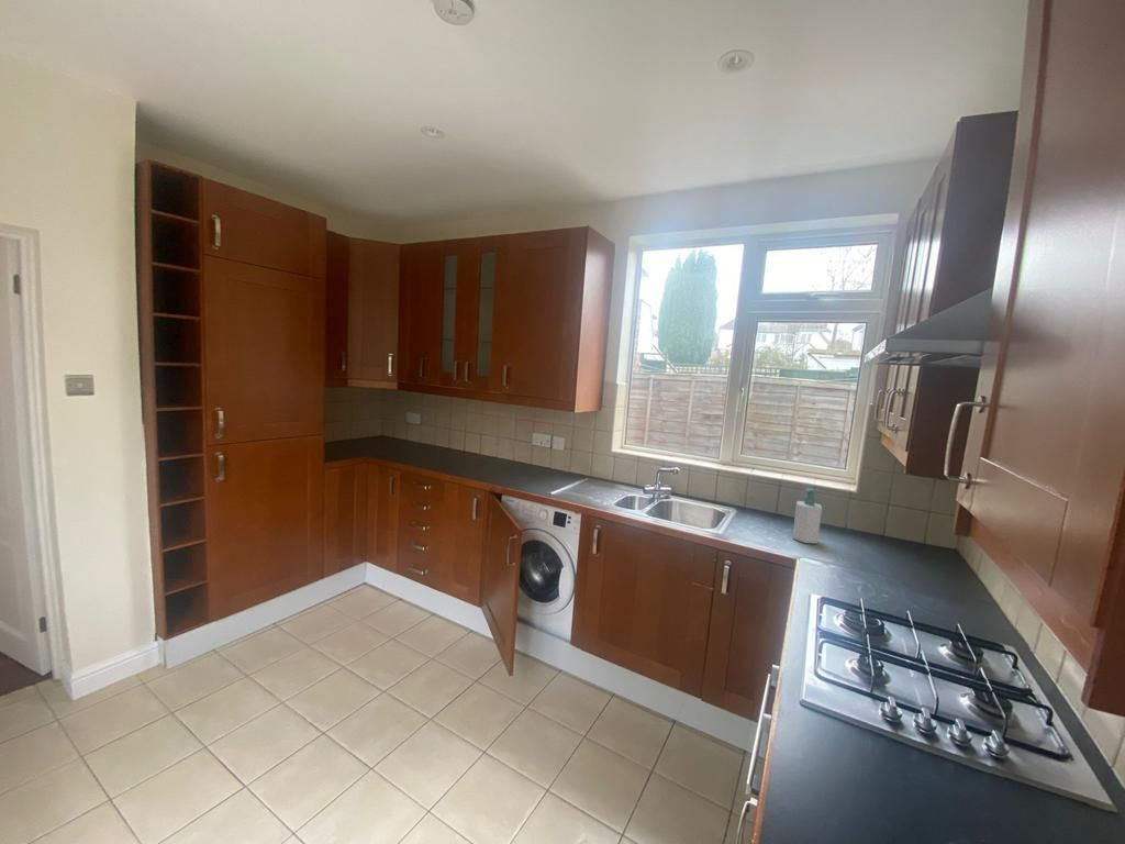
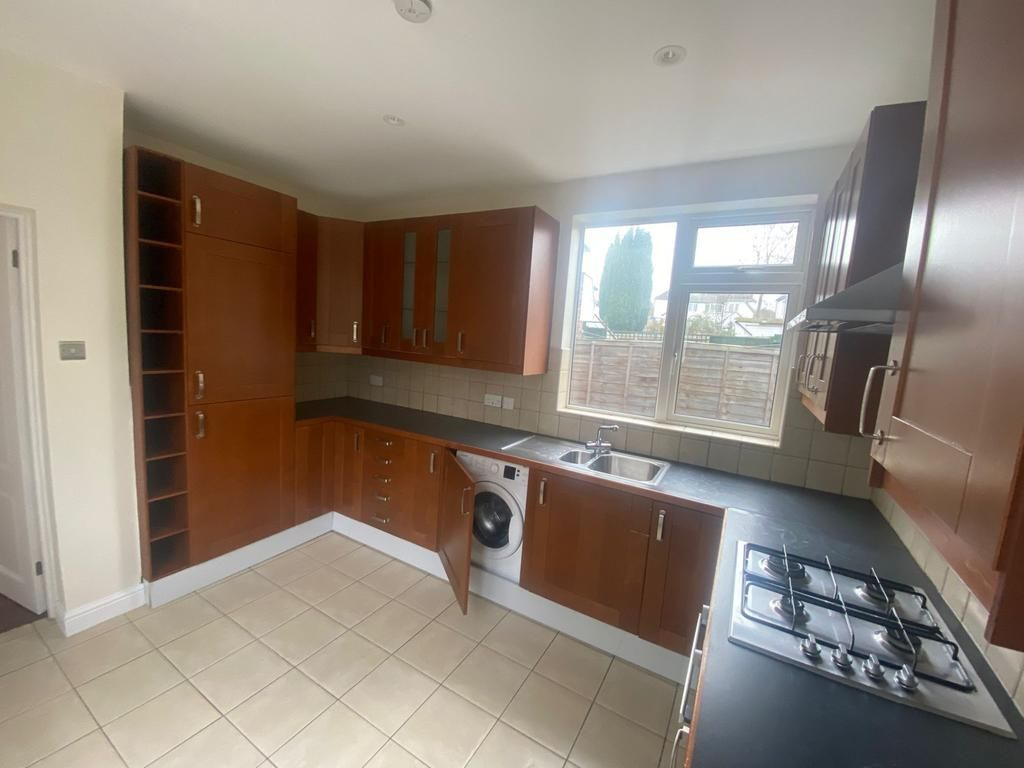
- soap bottle [792,487,823,545]
